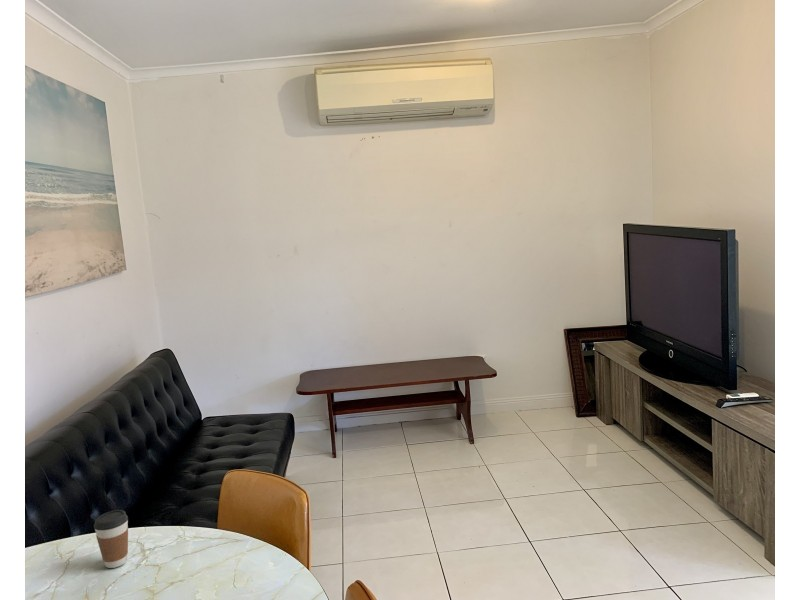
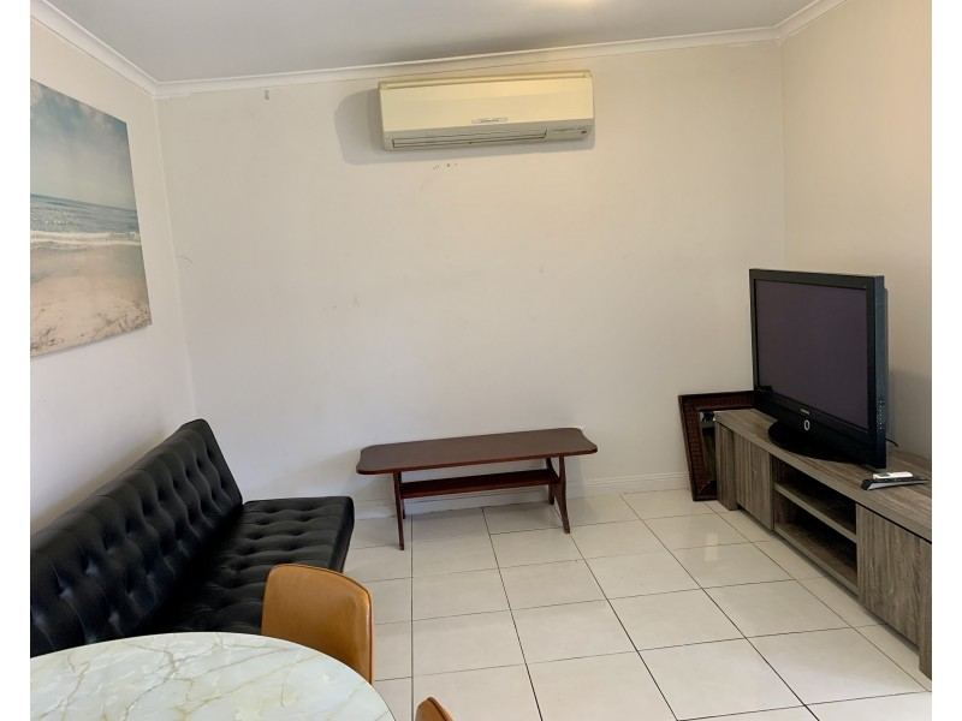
- coffee cup [93,509,129,569]
